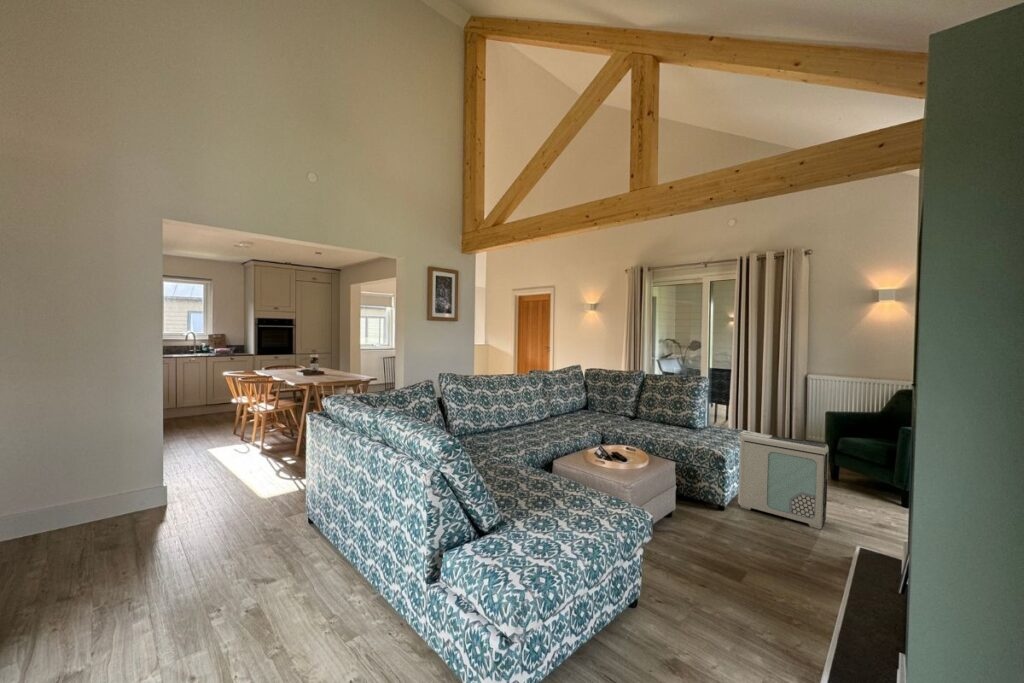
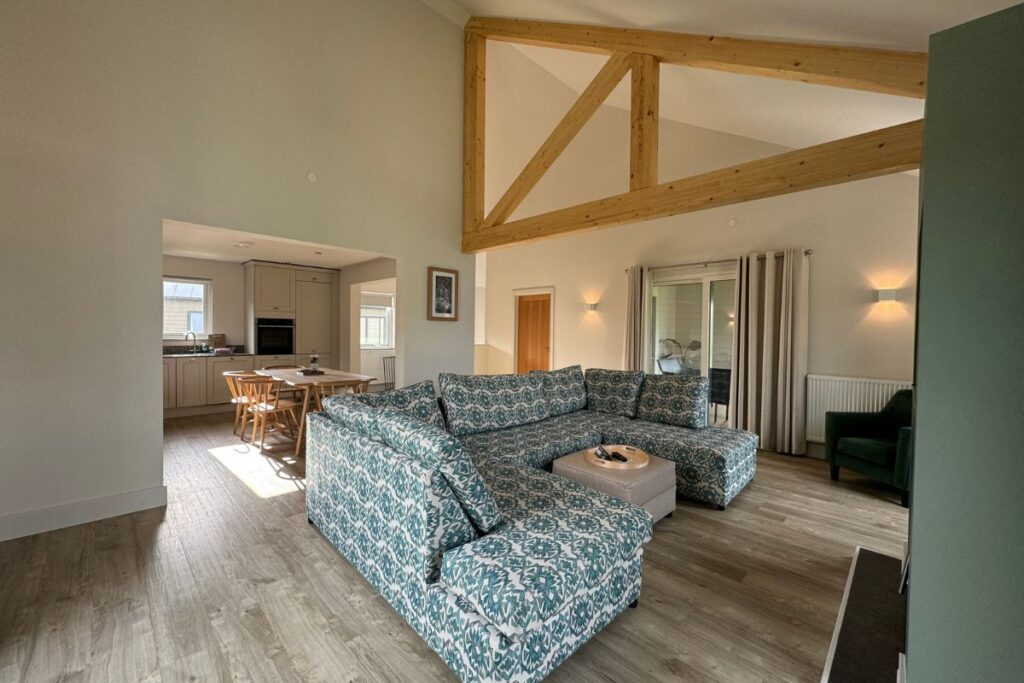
- air purifier [737,430,829,530]
